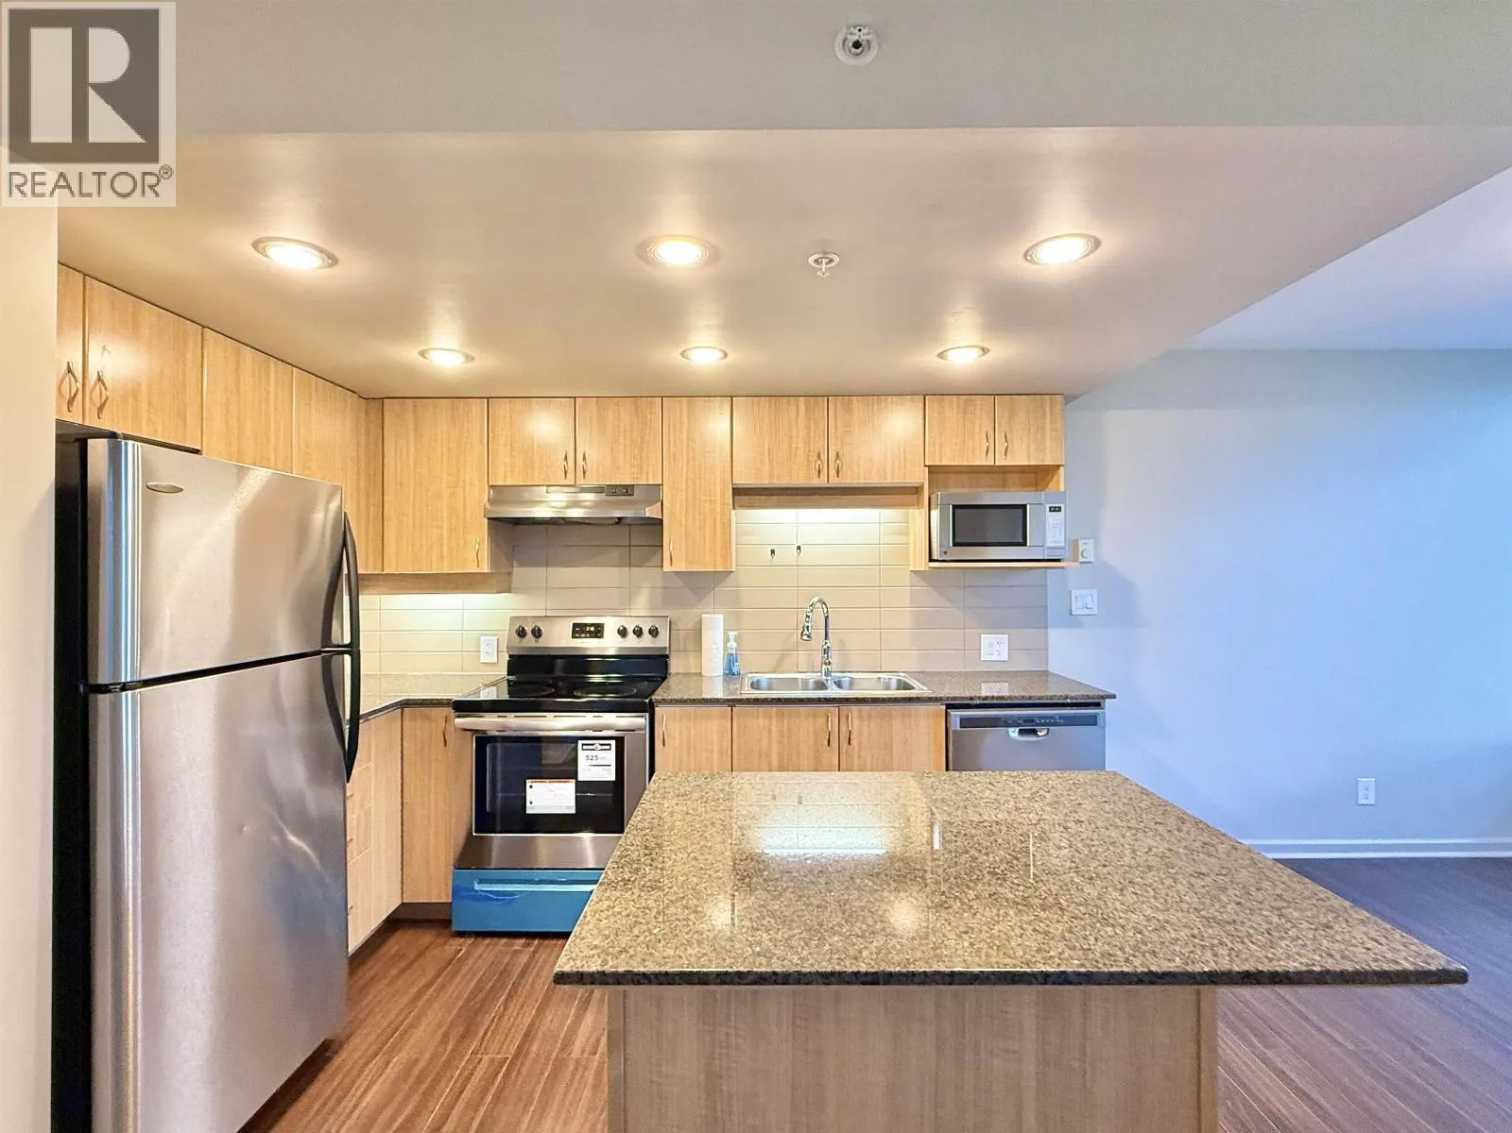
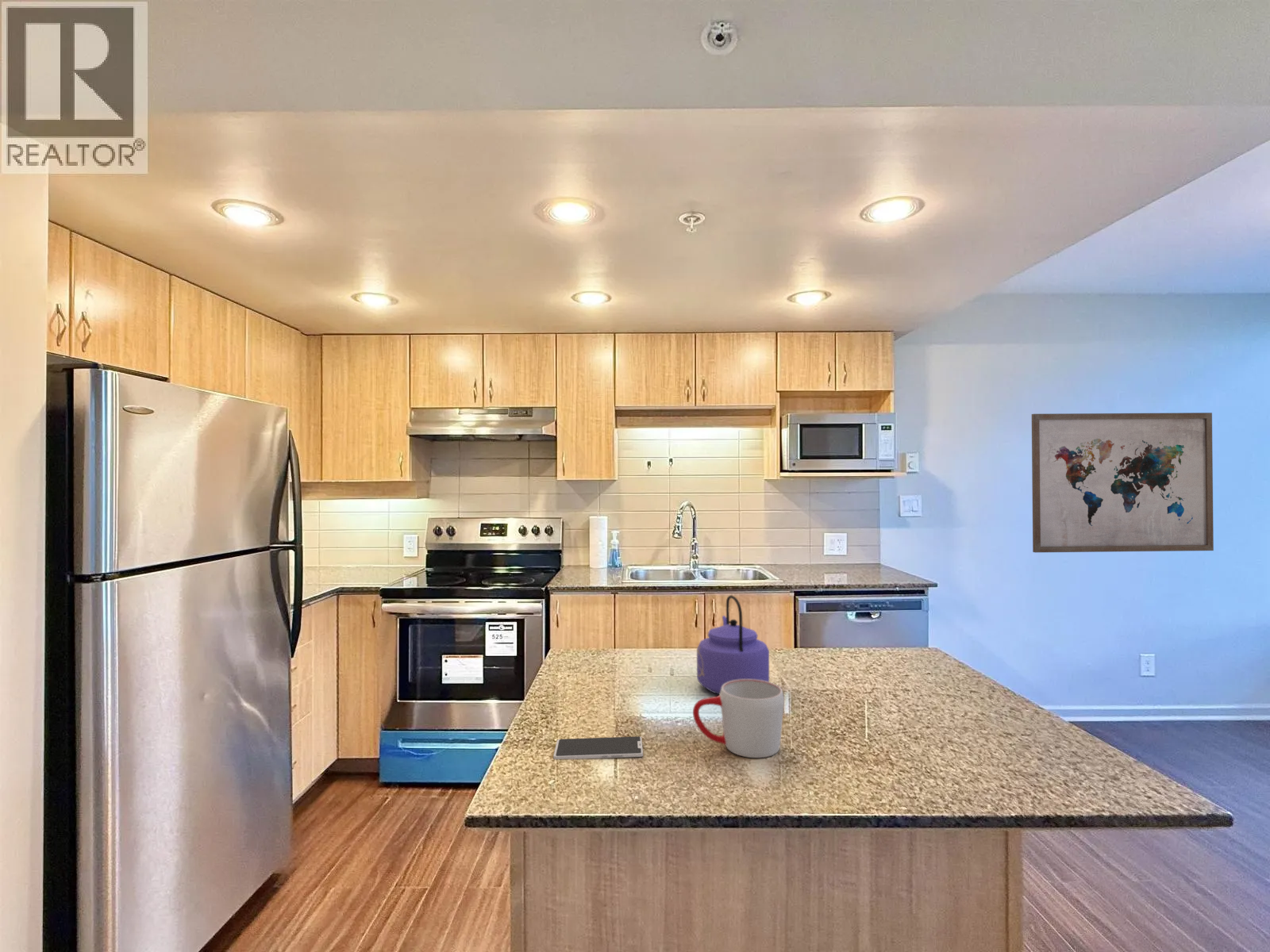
+ smartphone [552,735,644,760]
+ kettle [696,594,770,695]
+ wall art [1031,412,1214,553]
+ mug [692,679,785,758]
